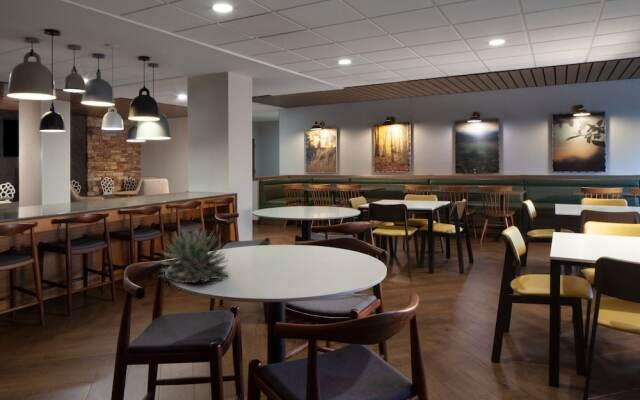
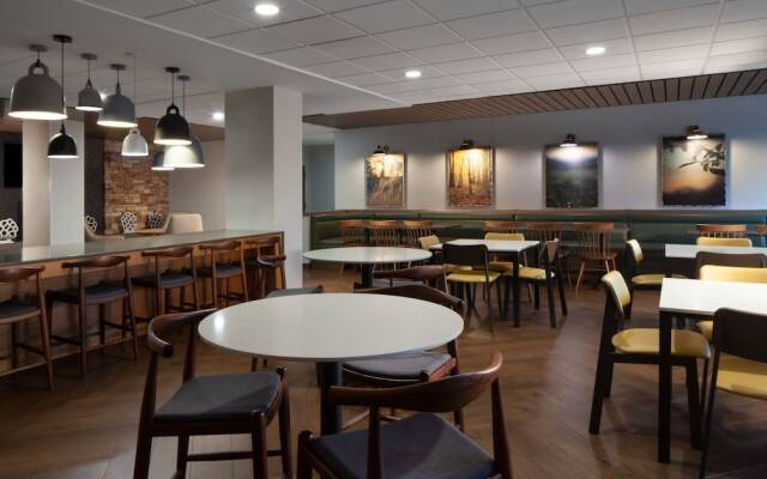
- succulent plant [158,227,231,284]
